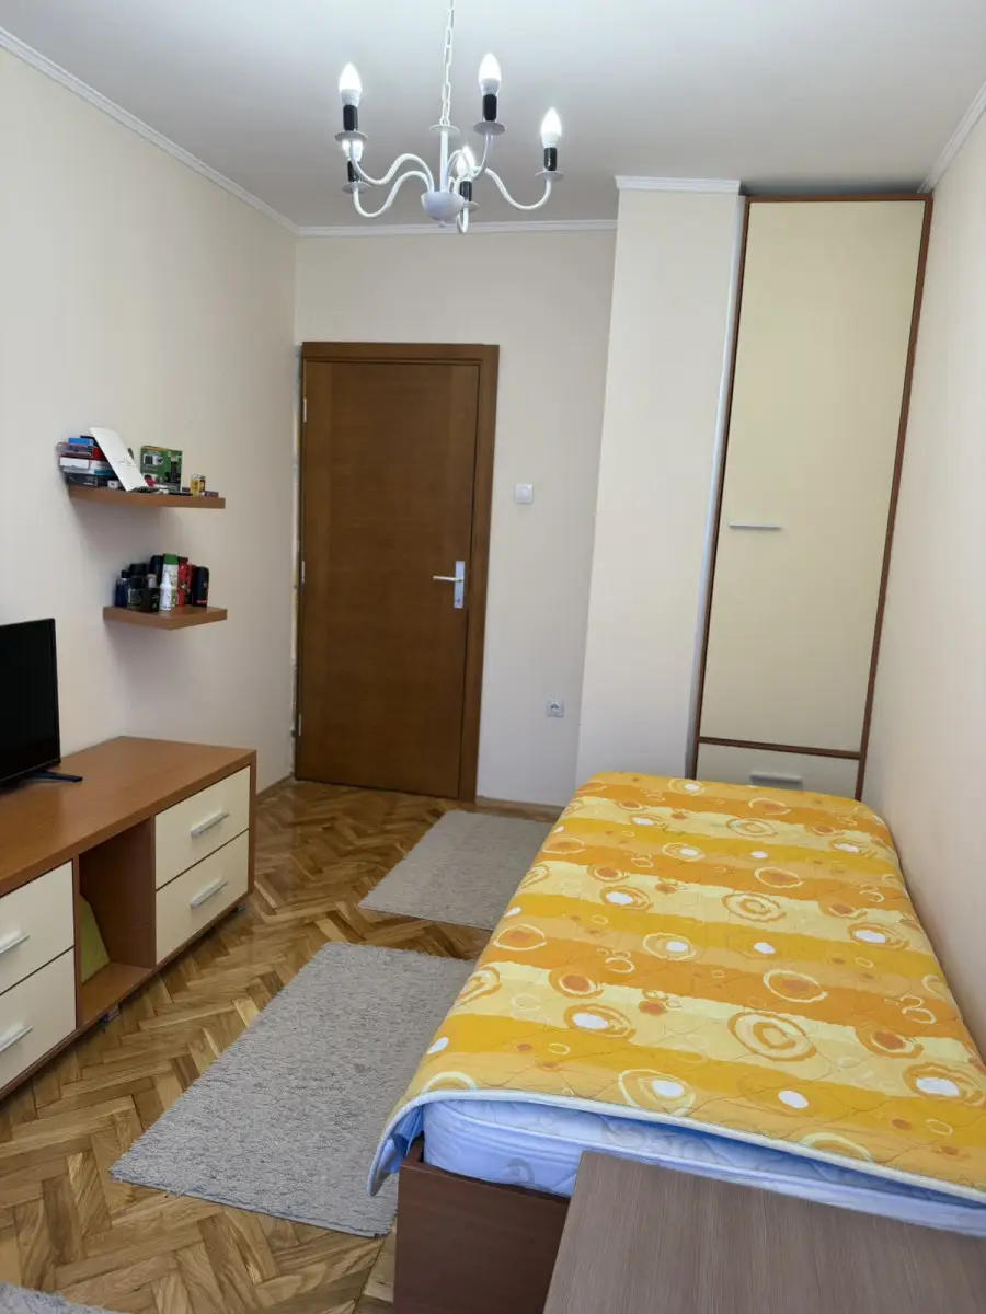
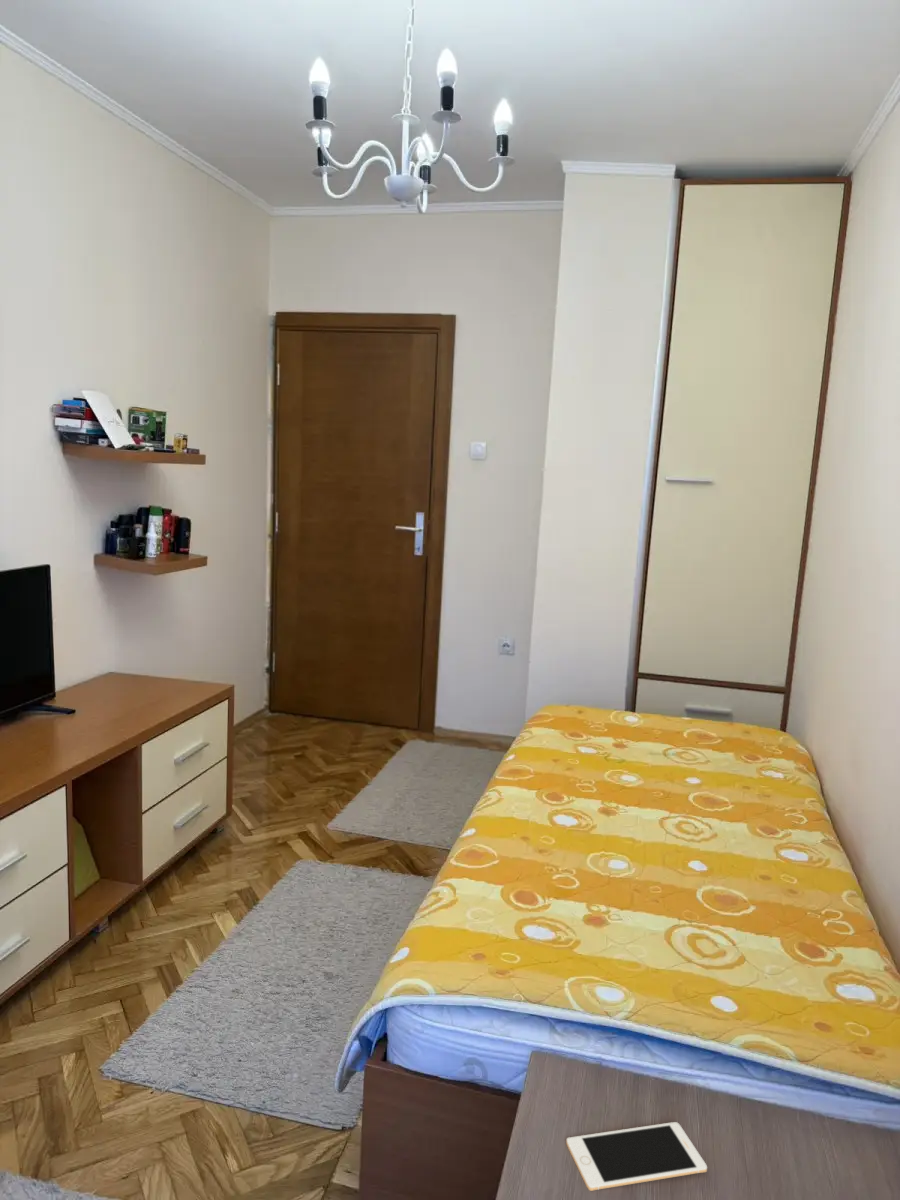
+ cell phone [565,1121,708,1192]
